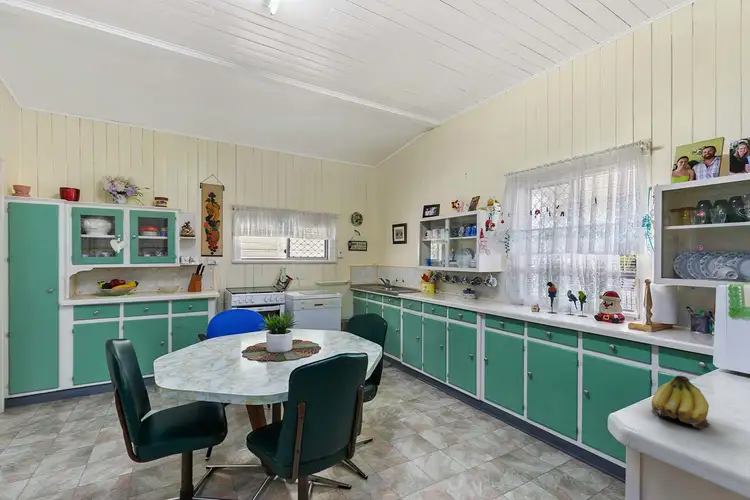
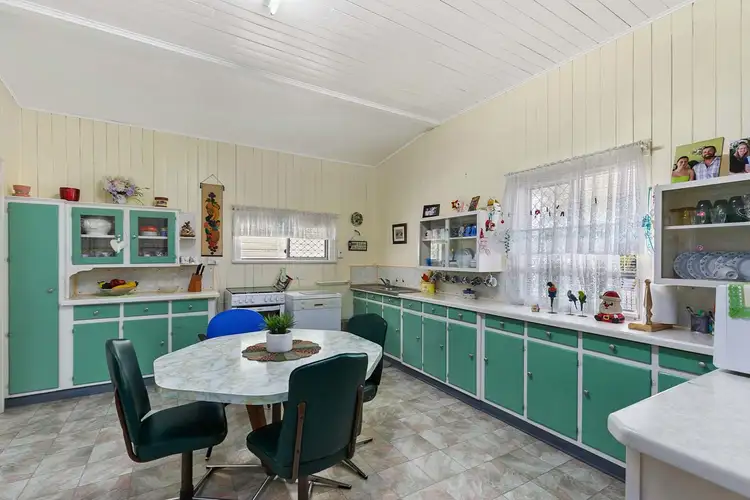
- fruit [650,375,711,429]
